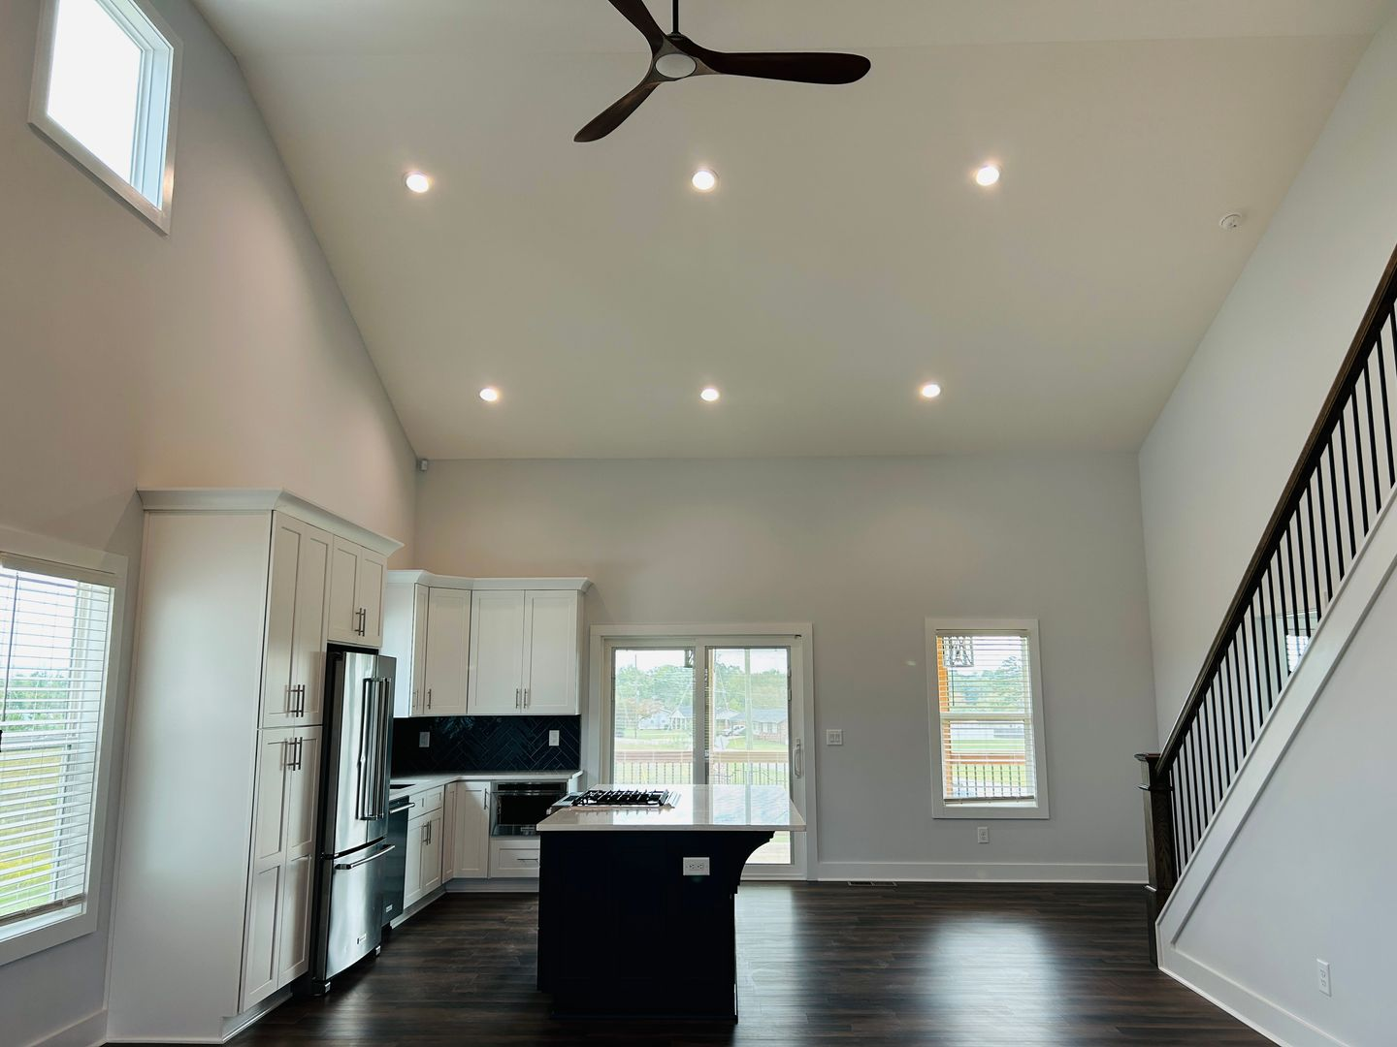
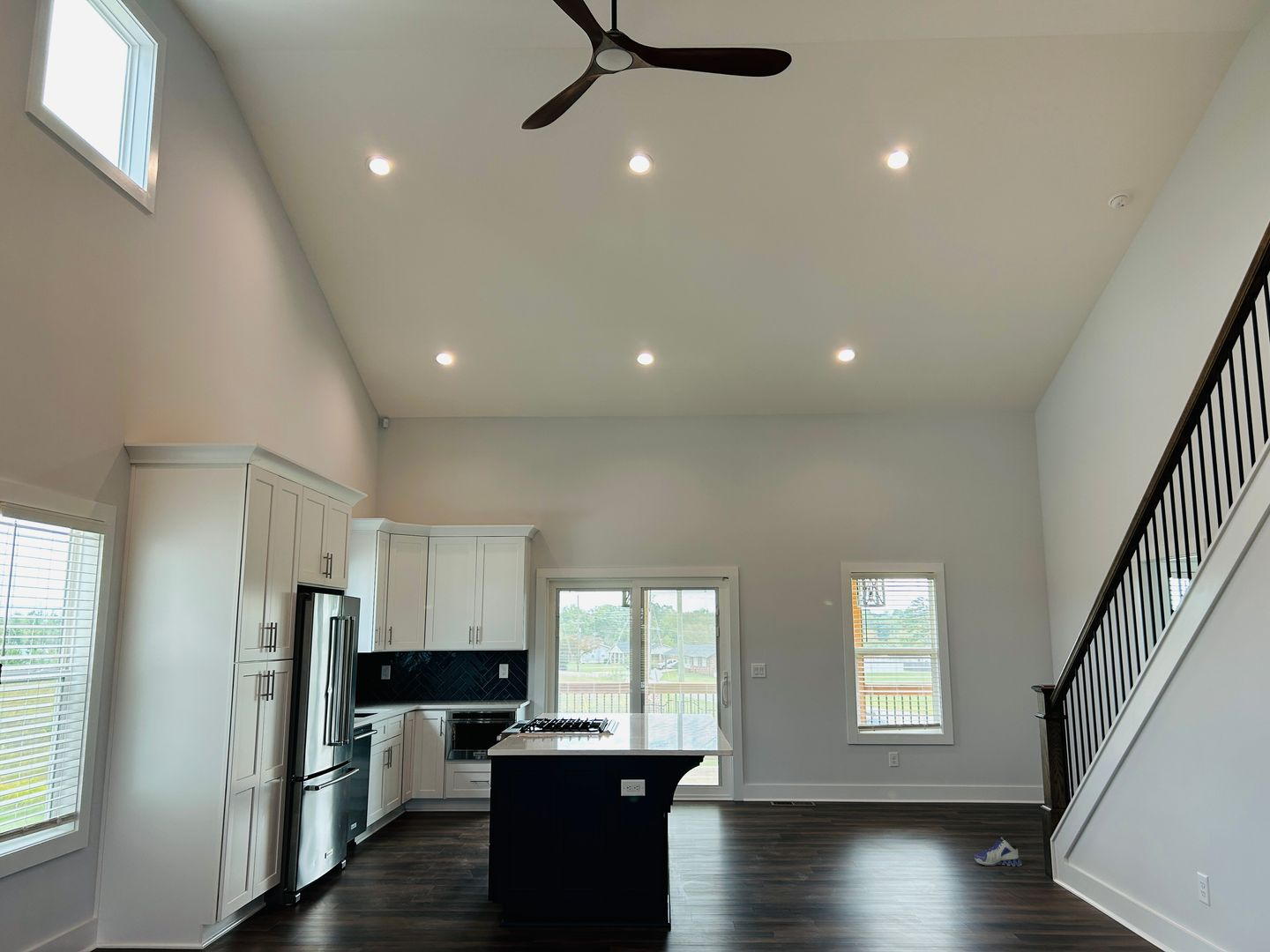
+ sneaker [974,836,1023,867]
